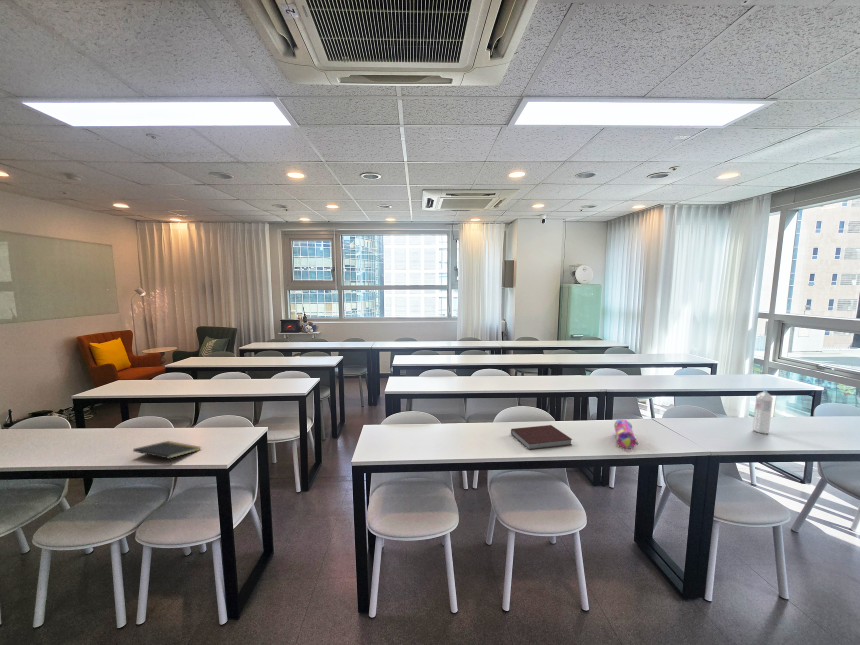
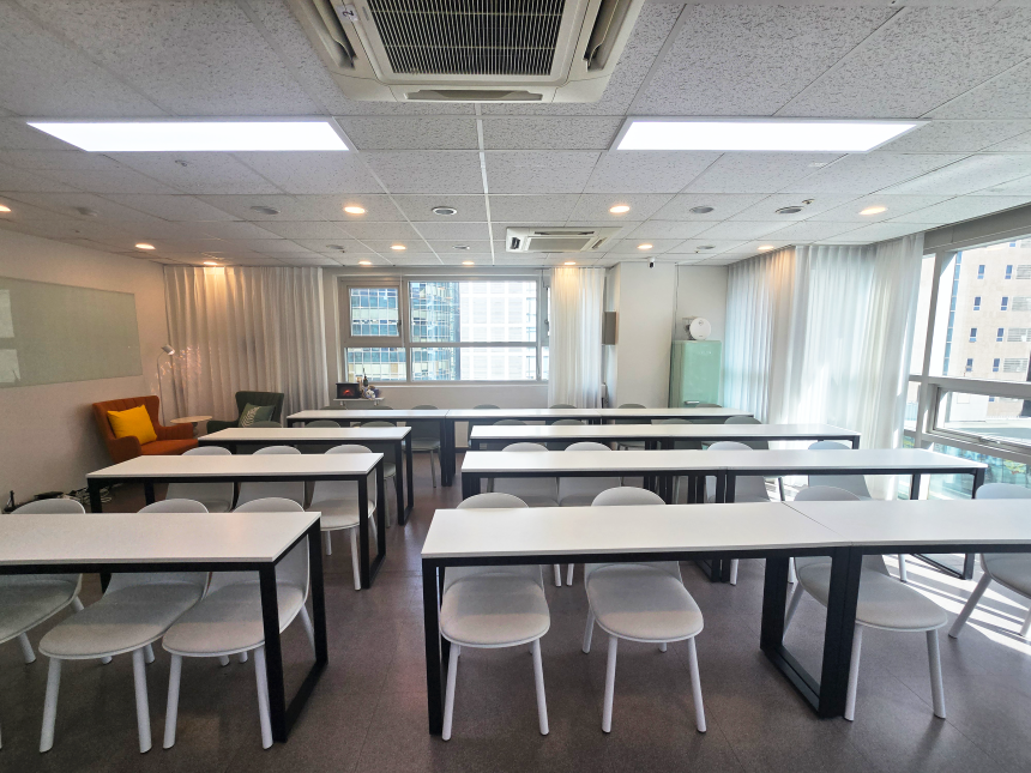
- water bottle [752,388,774,435]
- pencil case [613,418,640,450]
- notebook [510,424,573,451]
- notepad [132,440,202,466]
